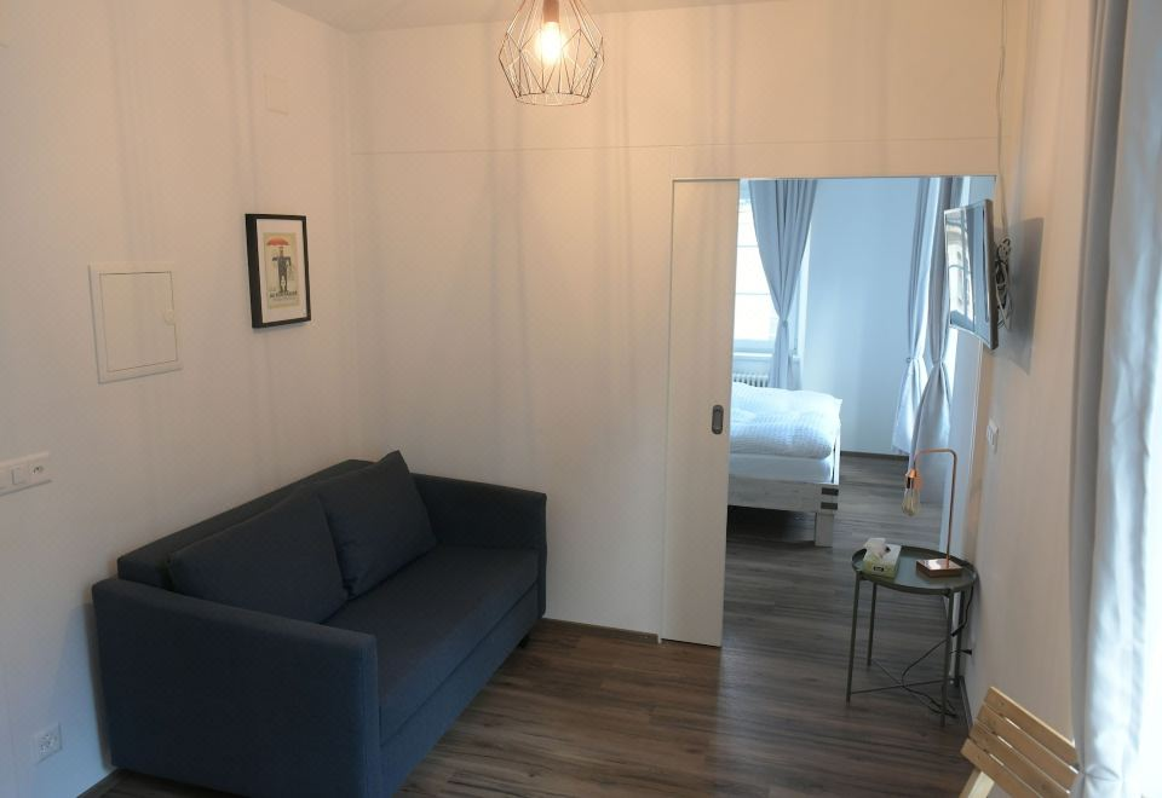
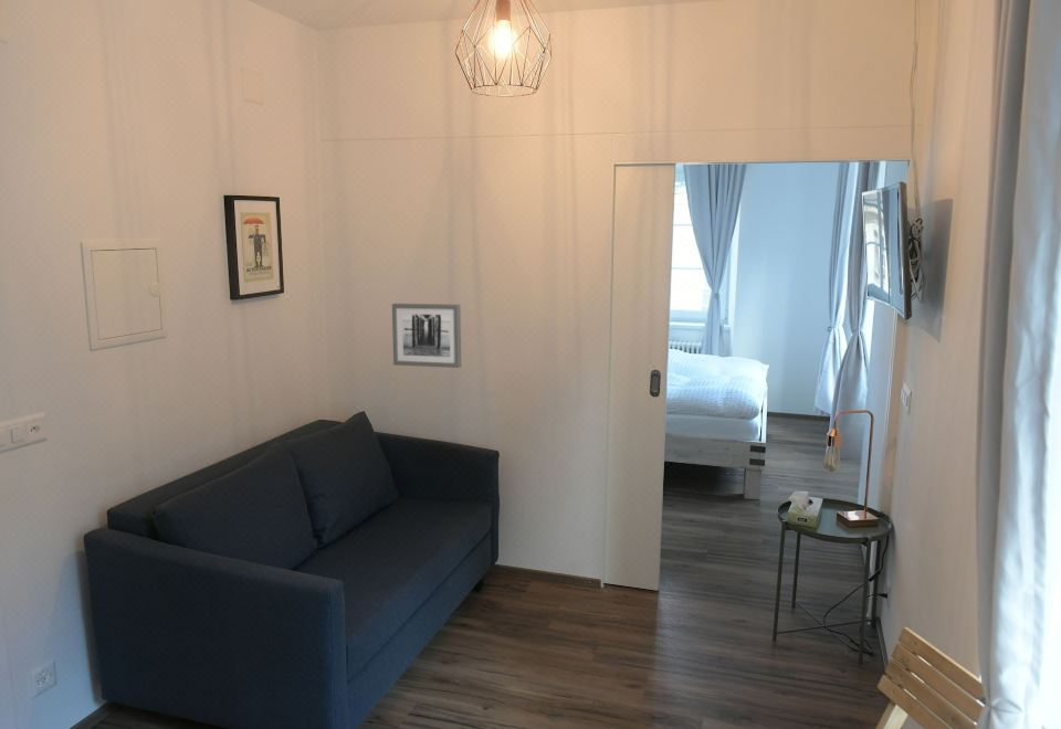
+ wall art [391,303,462,369]
